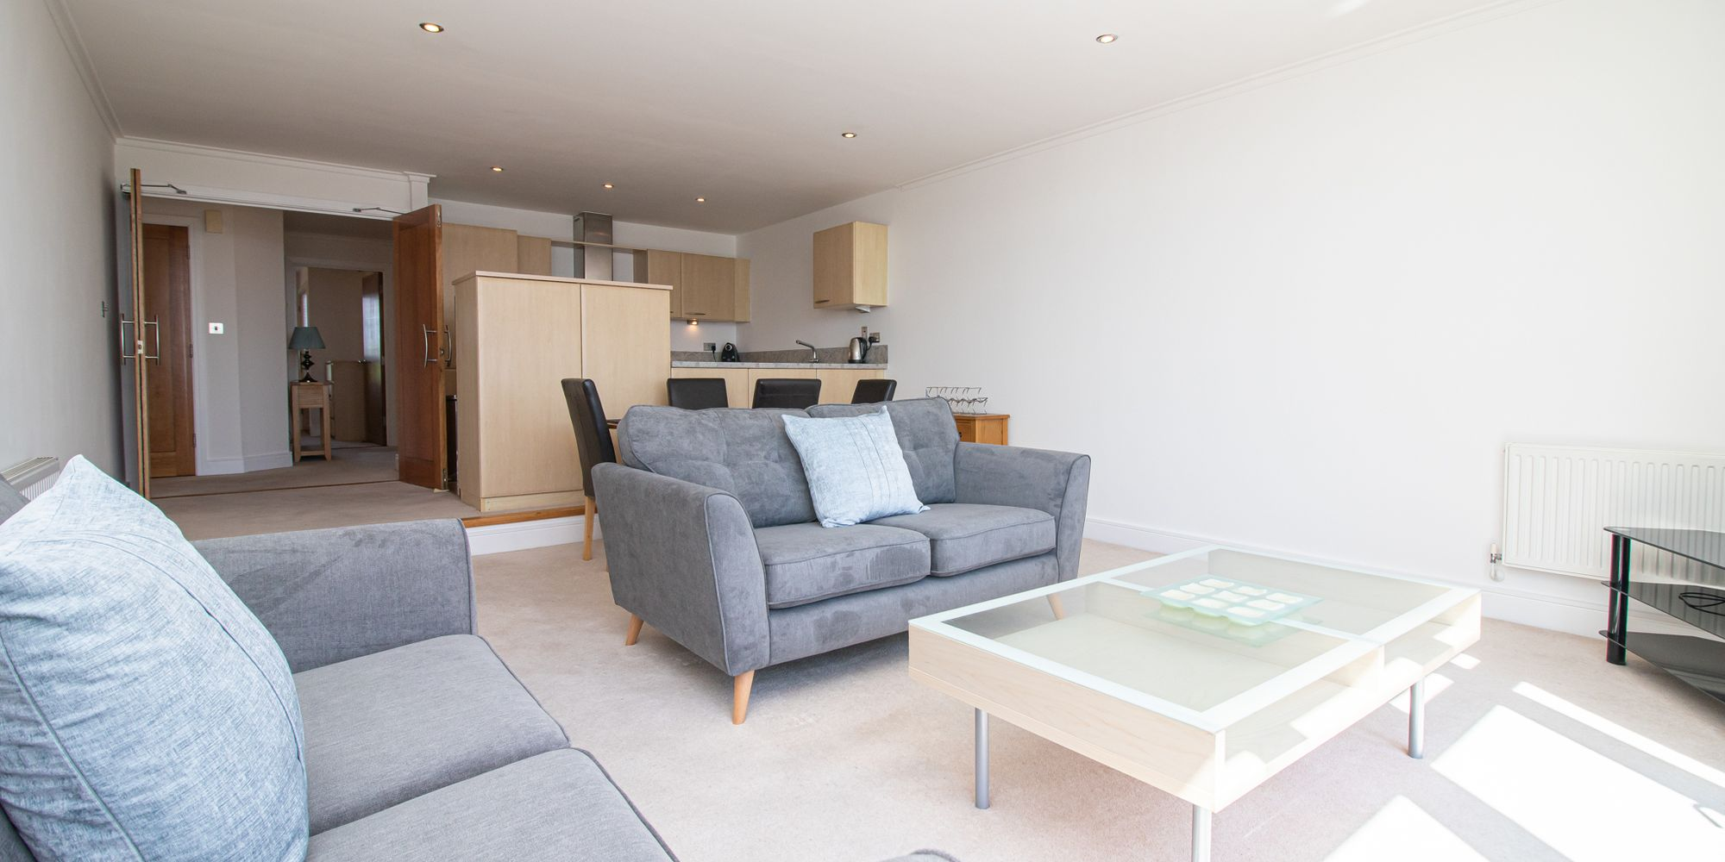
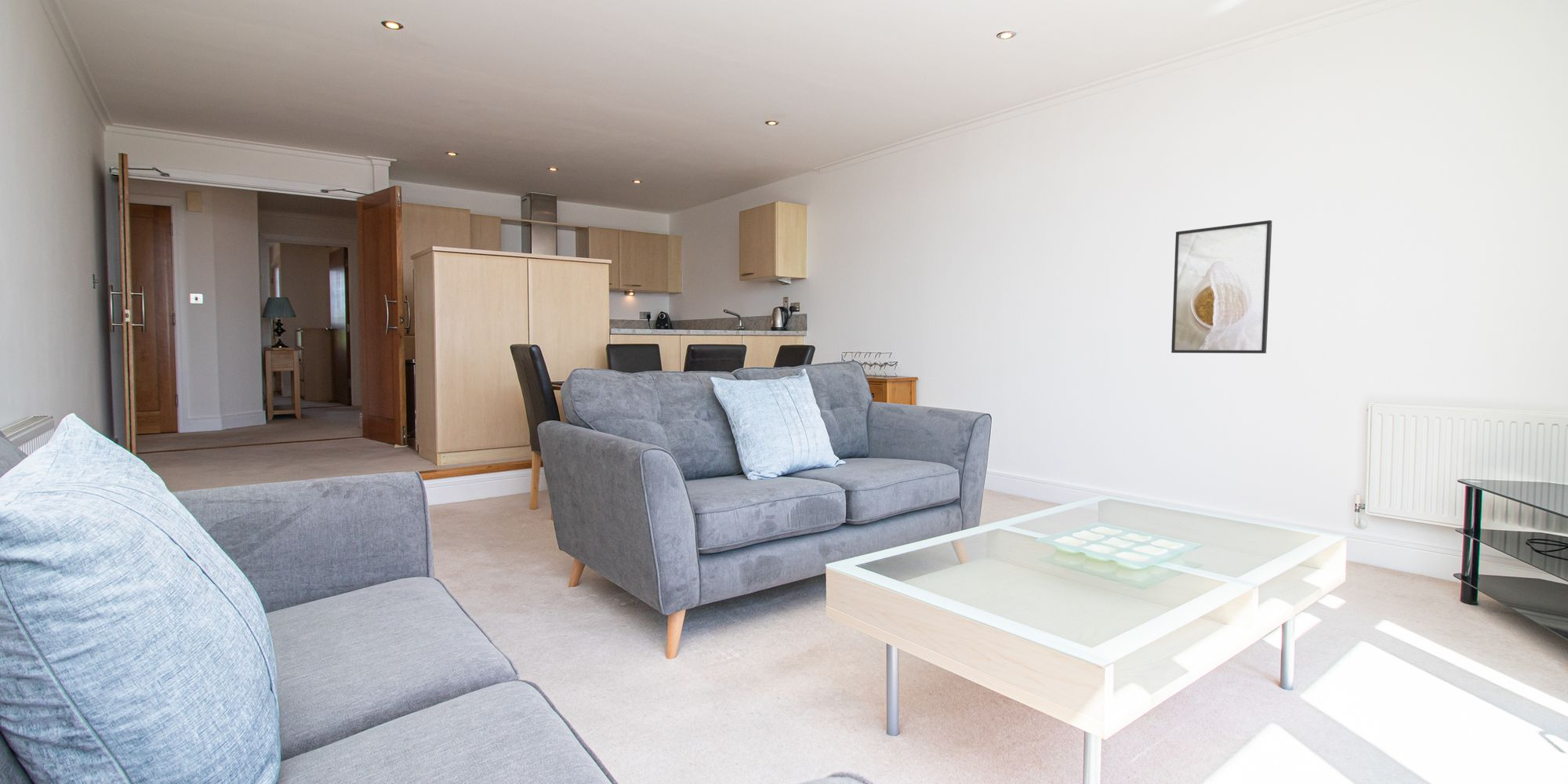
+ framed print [1171,220,1272,354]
